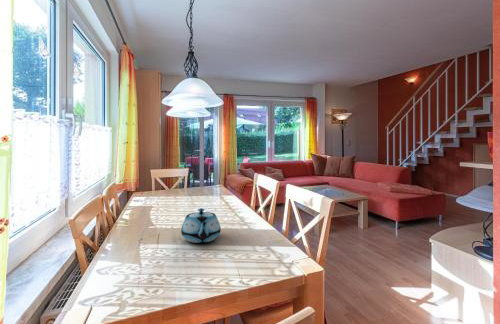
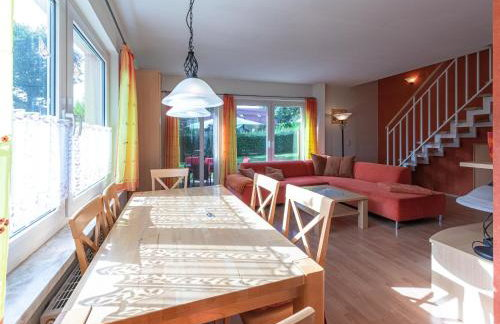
- teapot [180,207,222,244]
